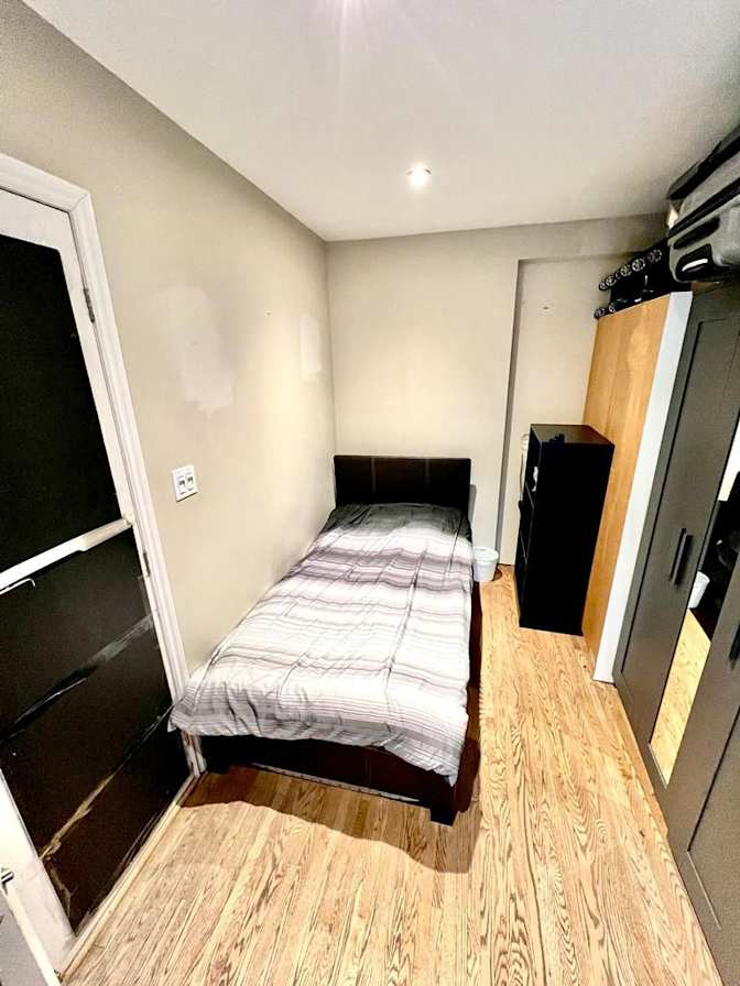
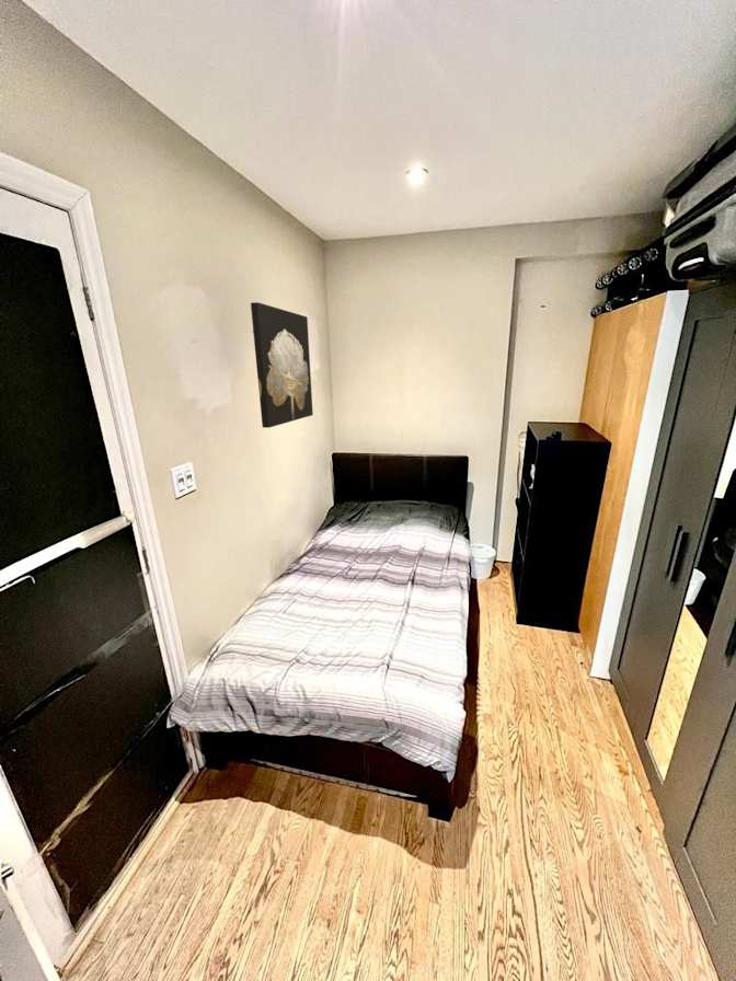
+ wall art [250,301,314,429]
